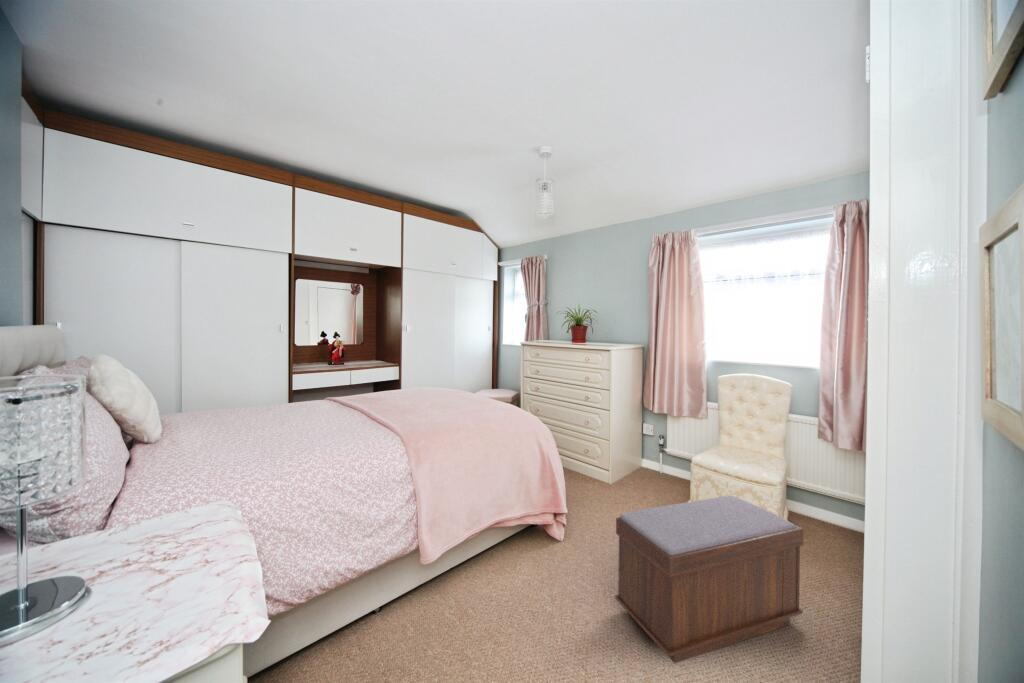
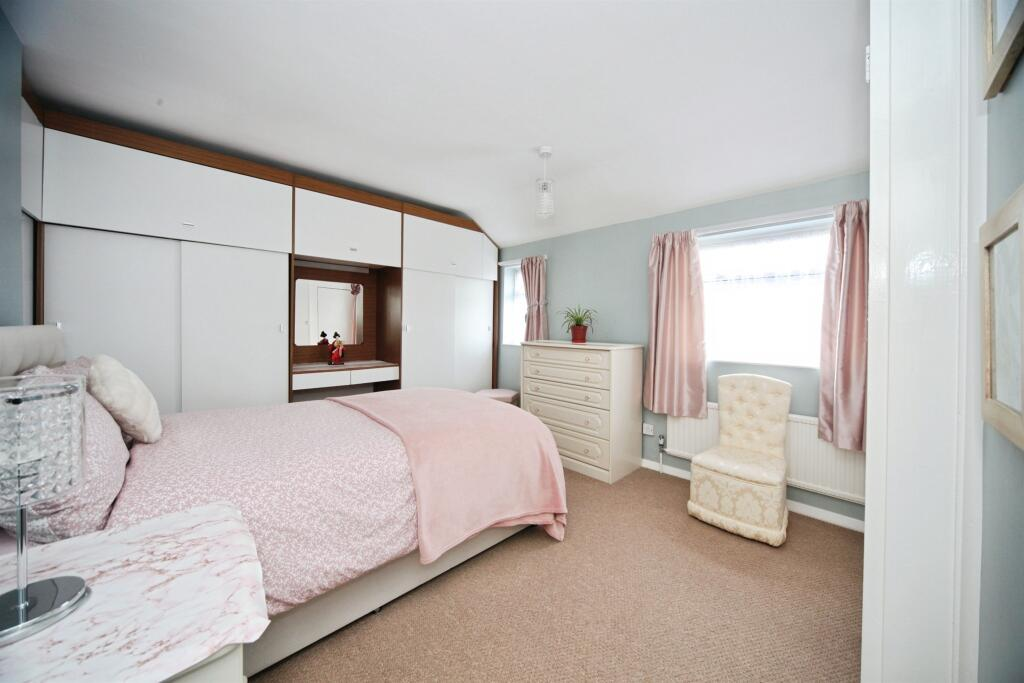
- bench [614,495,804,664]
